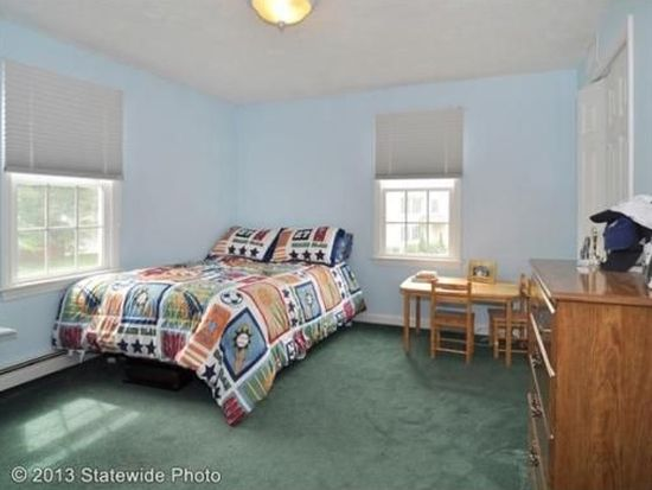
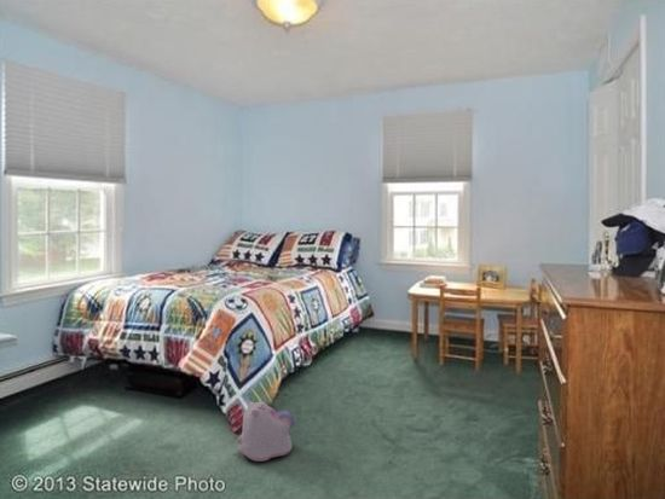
+ plush toy [237,400,296,463]
